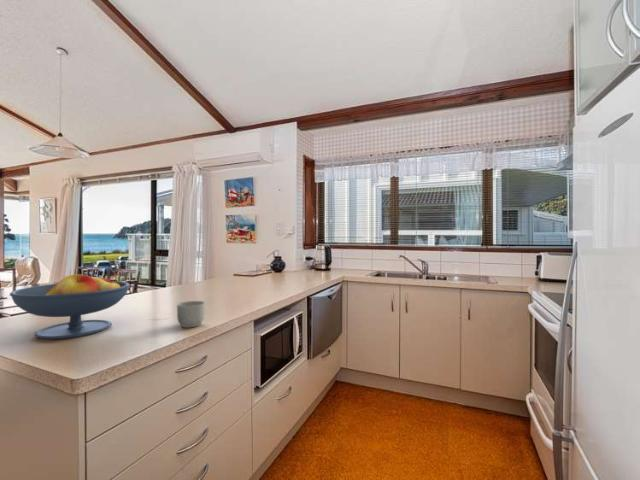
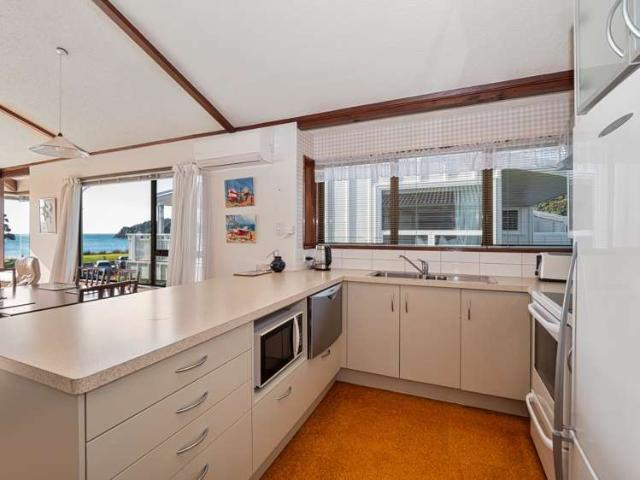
- fruit bowl [9,273,131,340]
- mug [176,300,206,328]
